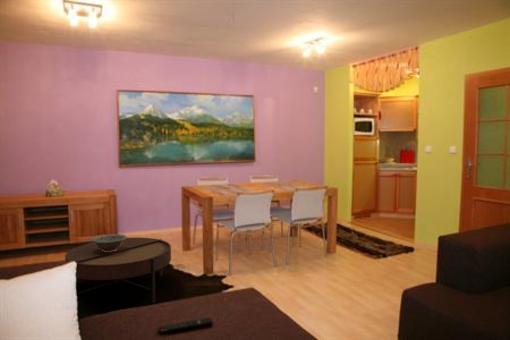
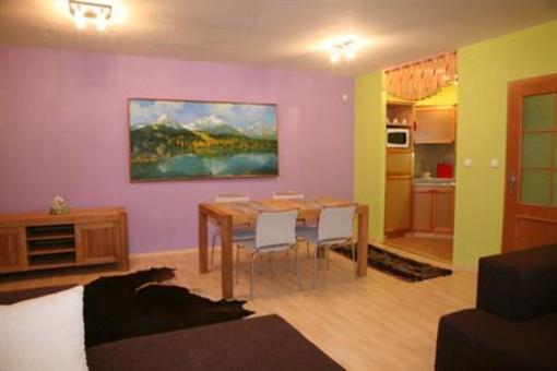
- remote control [157,316,214,334]
- decorative bowl [91,233,128,252]
- coffee table [64,237,172,304]
